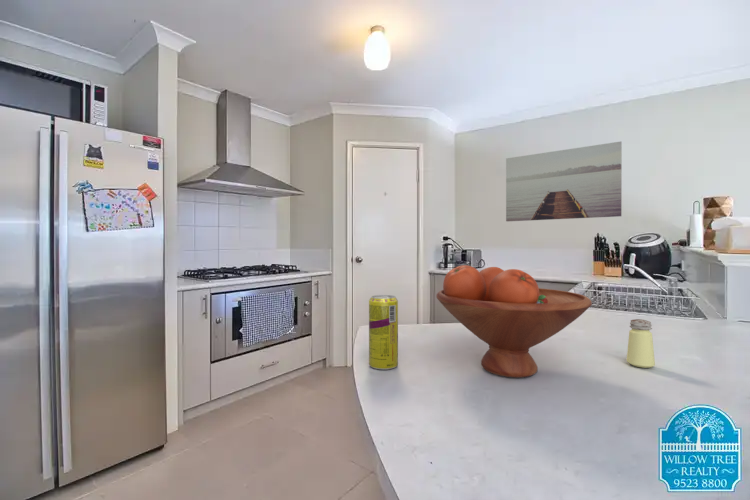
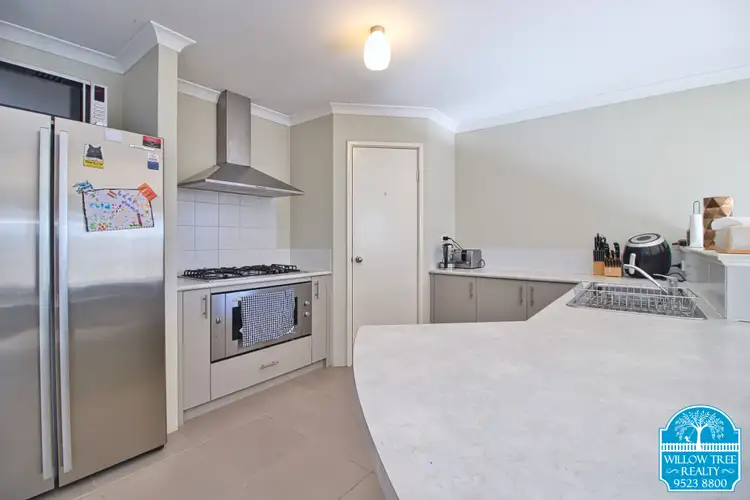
- fruit bowl [435,264,593,379]
- saltshaker [626,318,656,369]
- wall art [505,140,623,222]
- beverage can [368,294,399,371]
